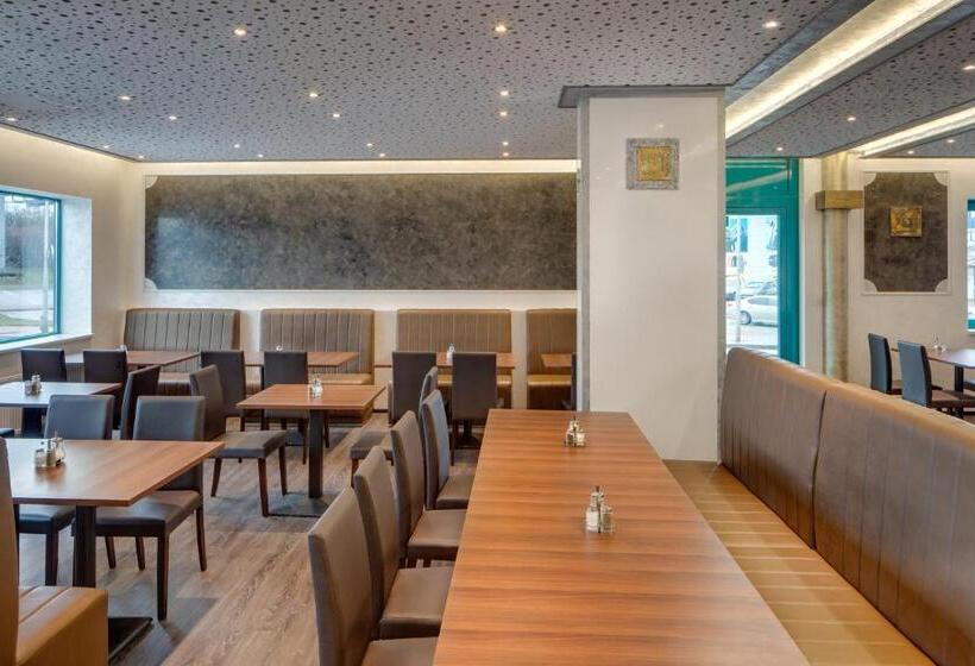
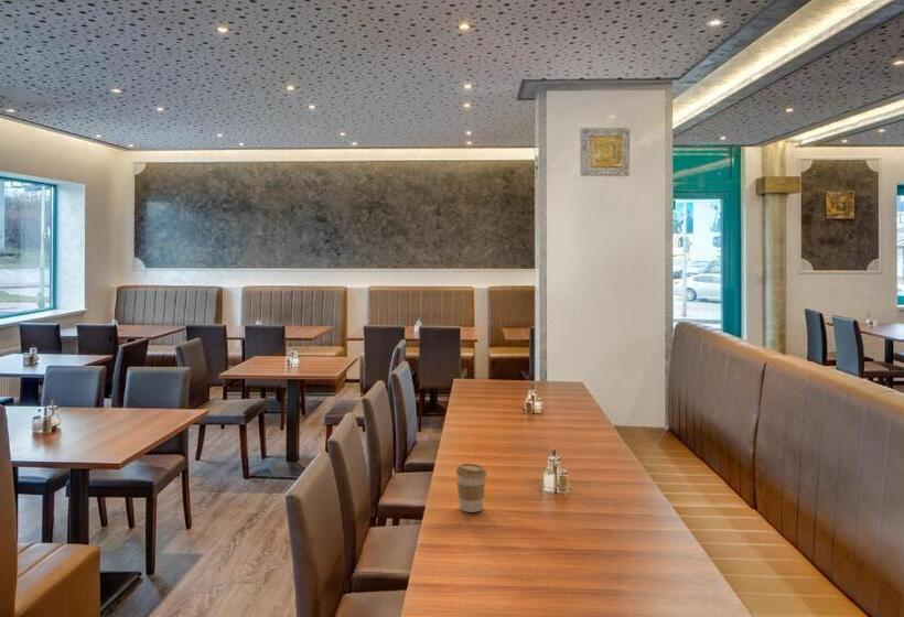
+ coffee cup [455,463,488,513]
